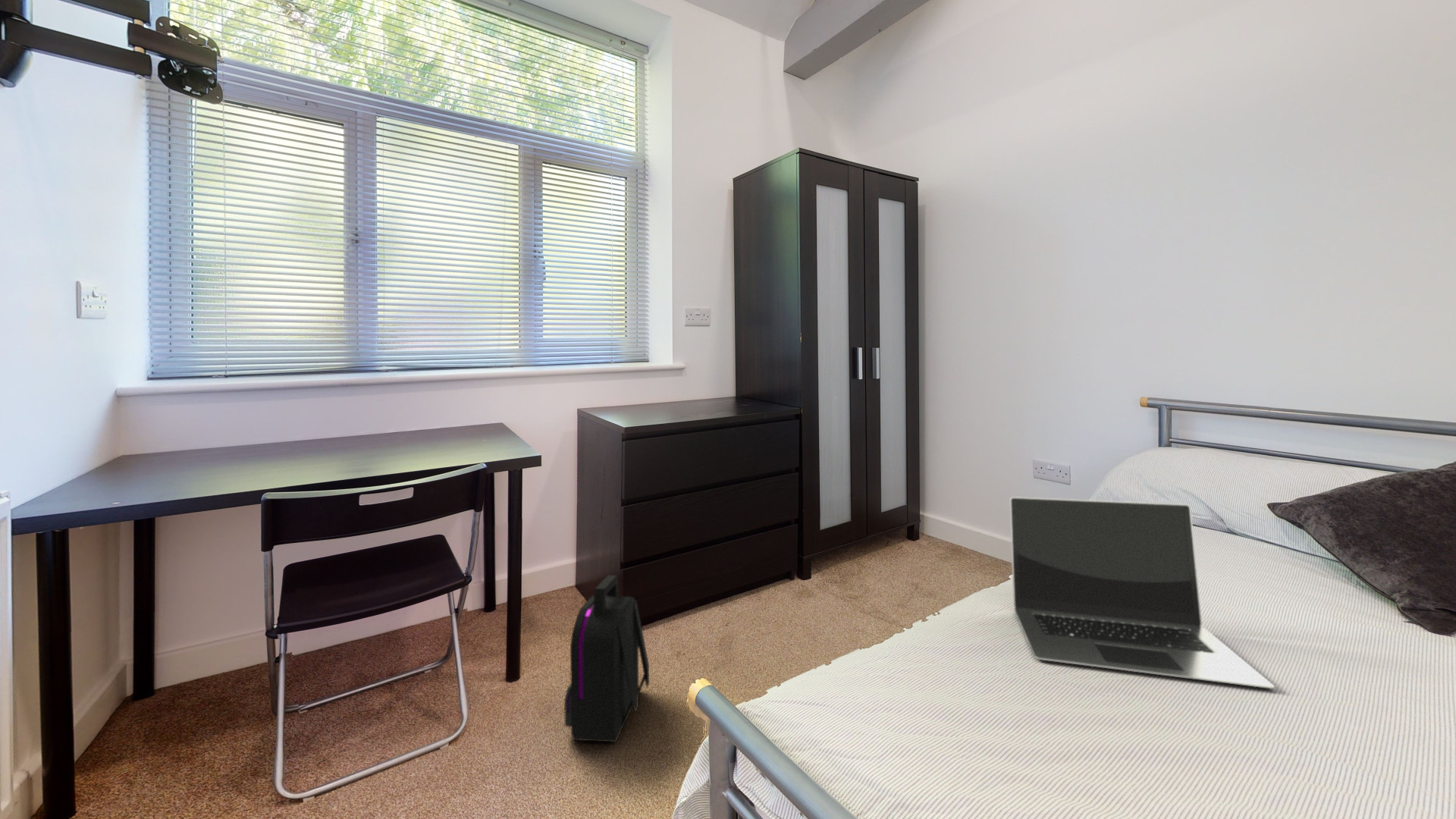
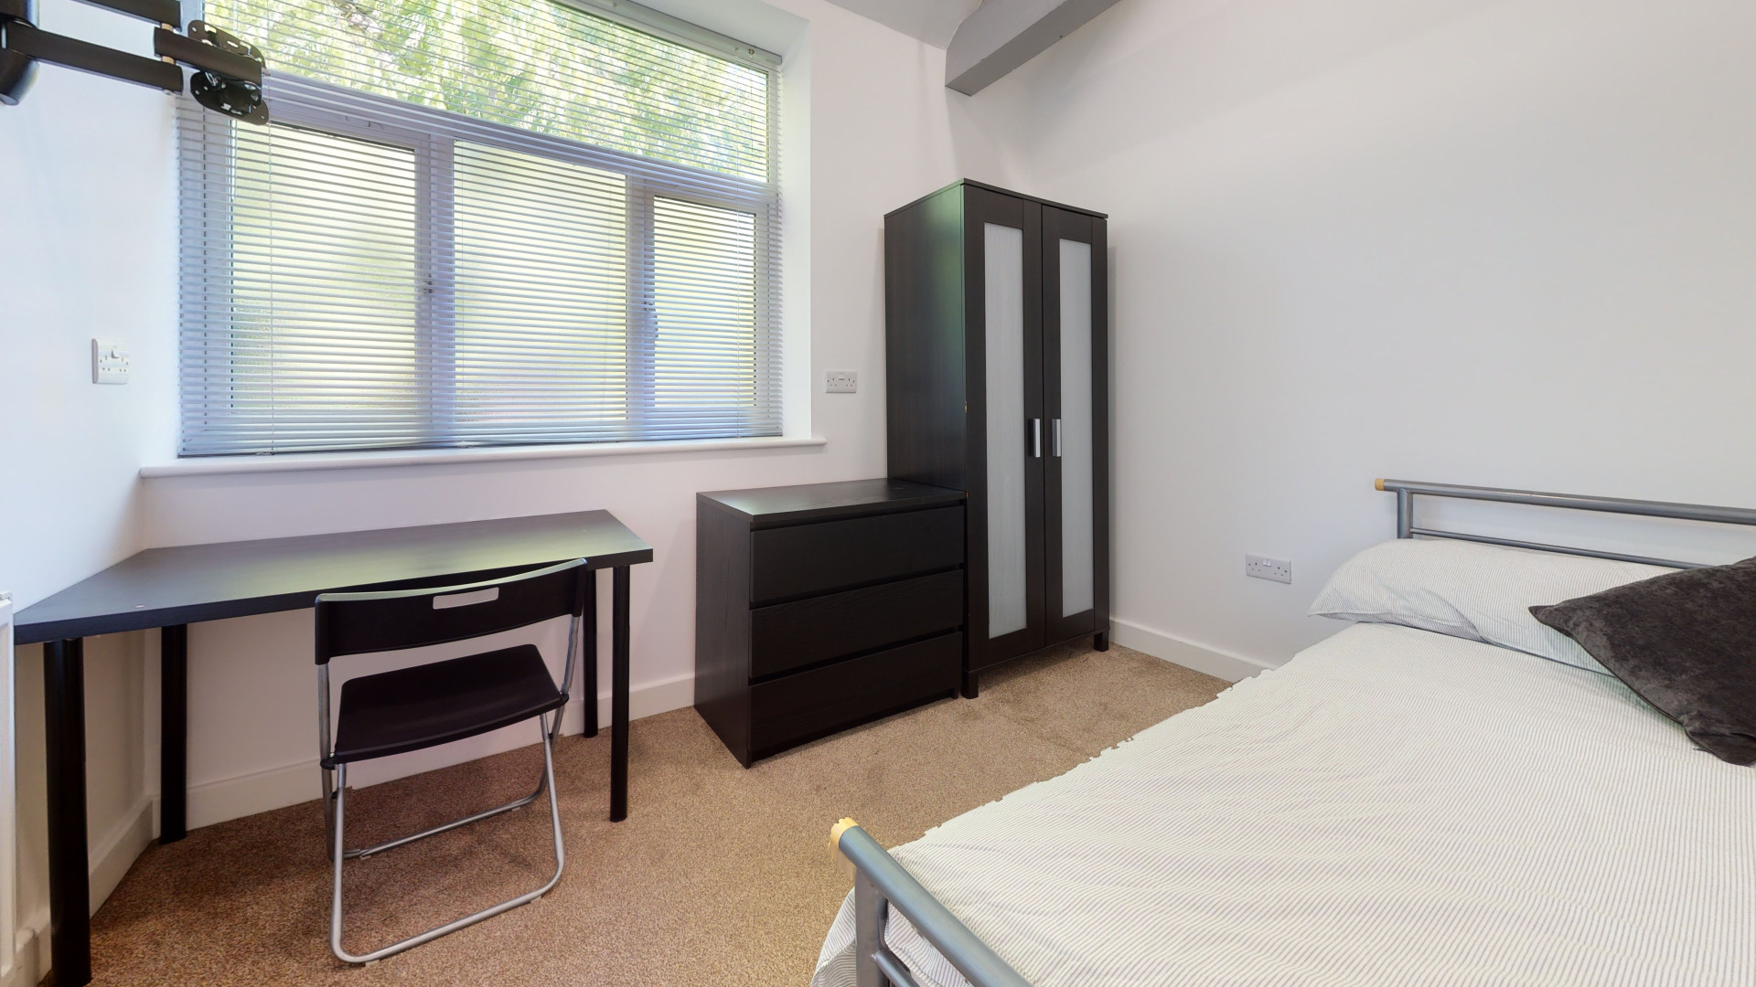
- backpack [563,575,650,743]
- laptop [1009,496,1276,689]
